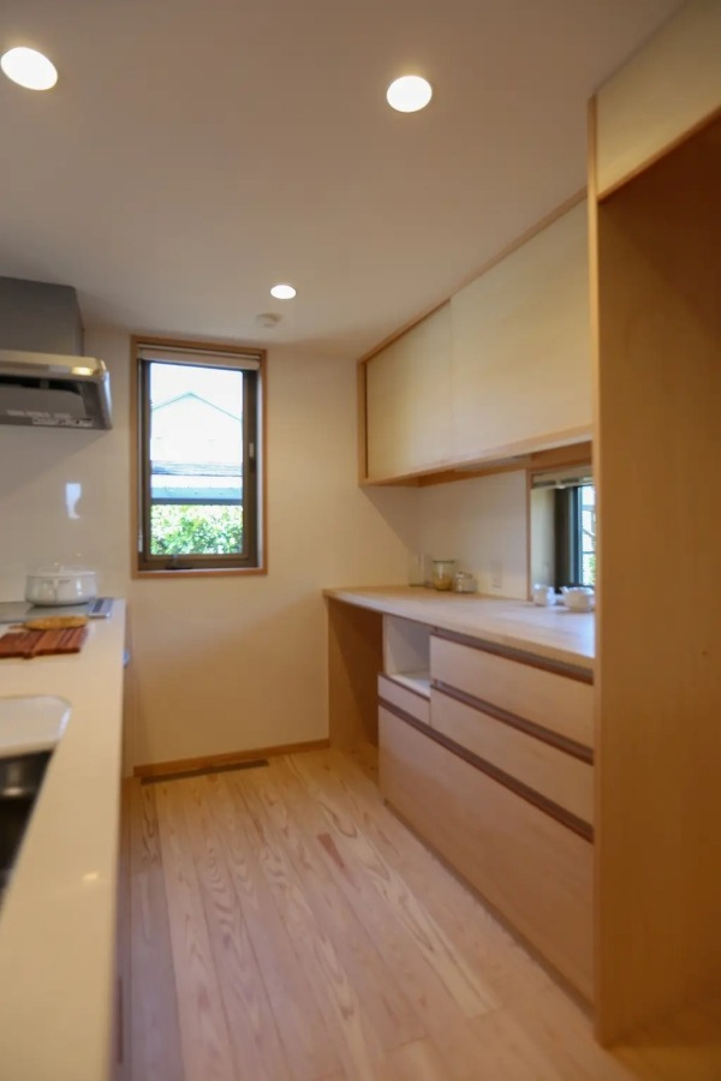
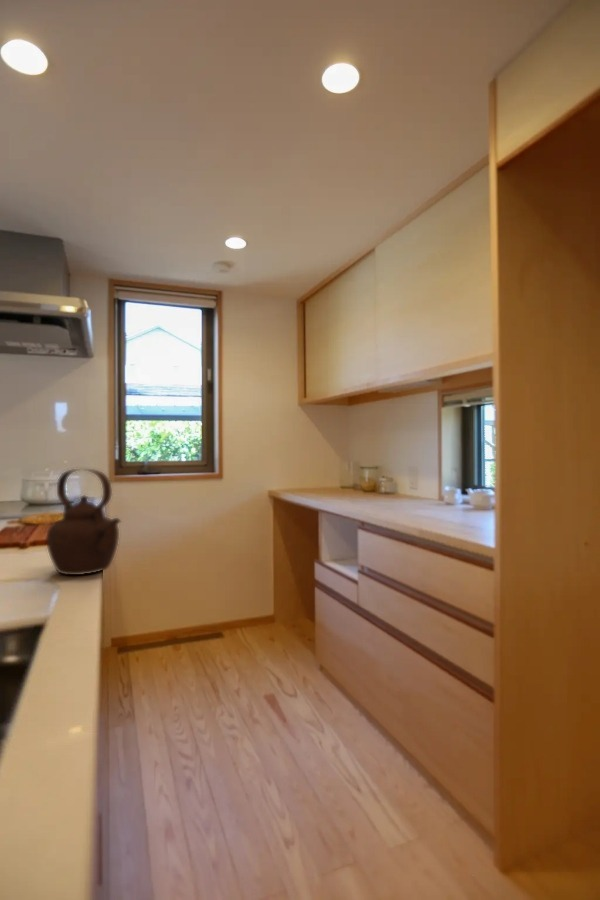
+ teapot [46,468,122,576]
